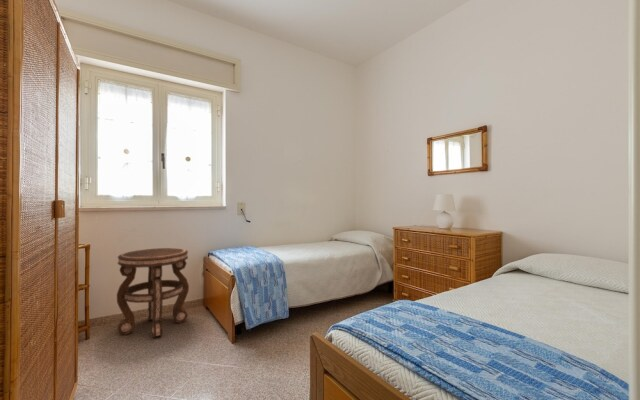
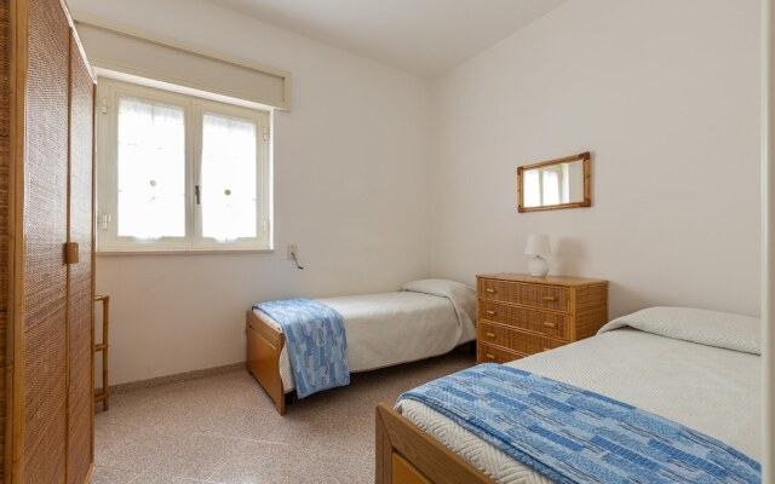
- side table [116,247,190,338]
